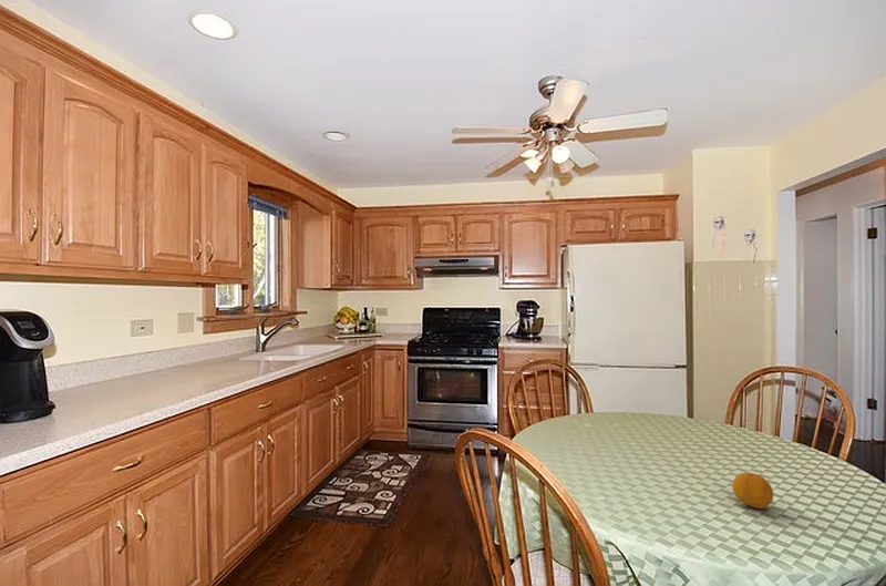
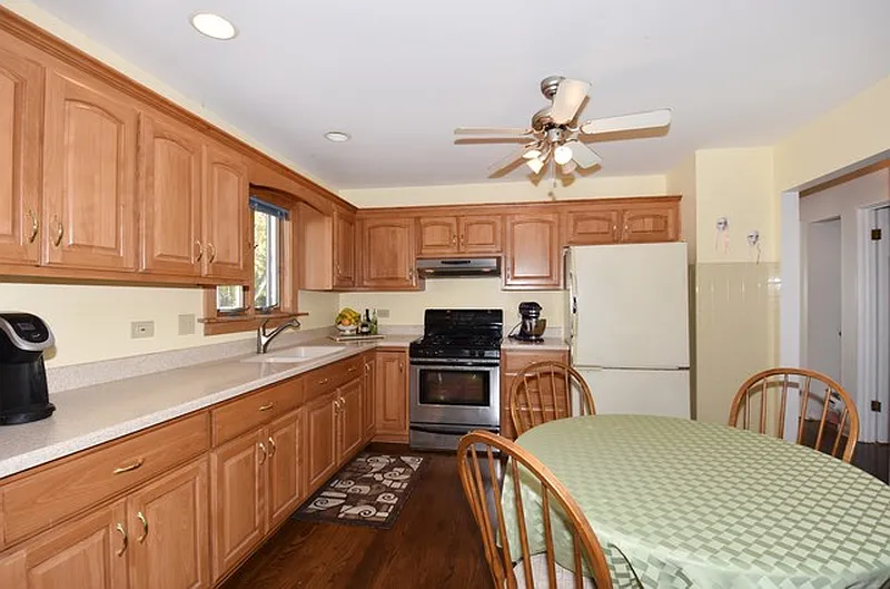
- fruit [731,472,774,510]
